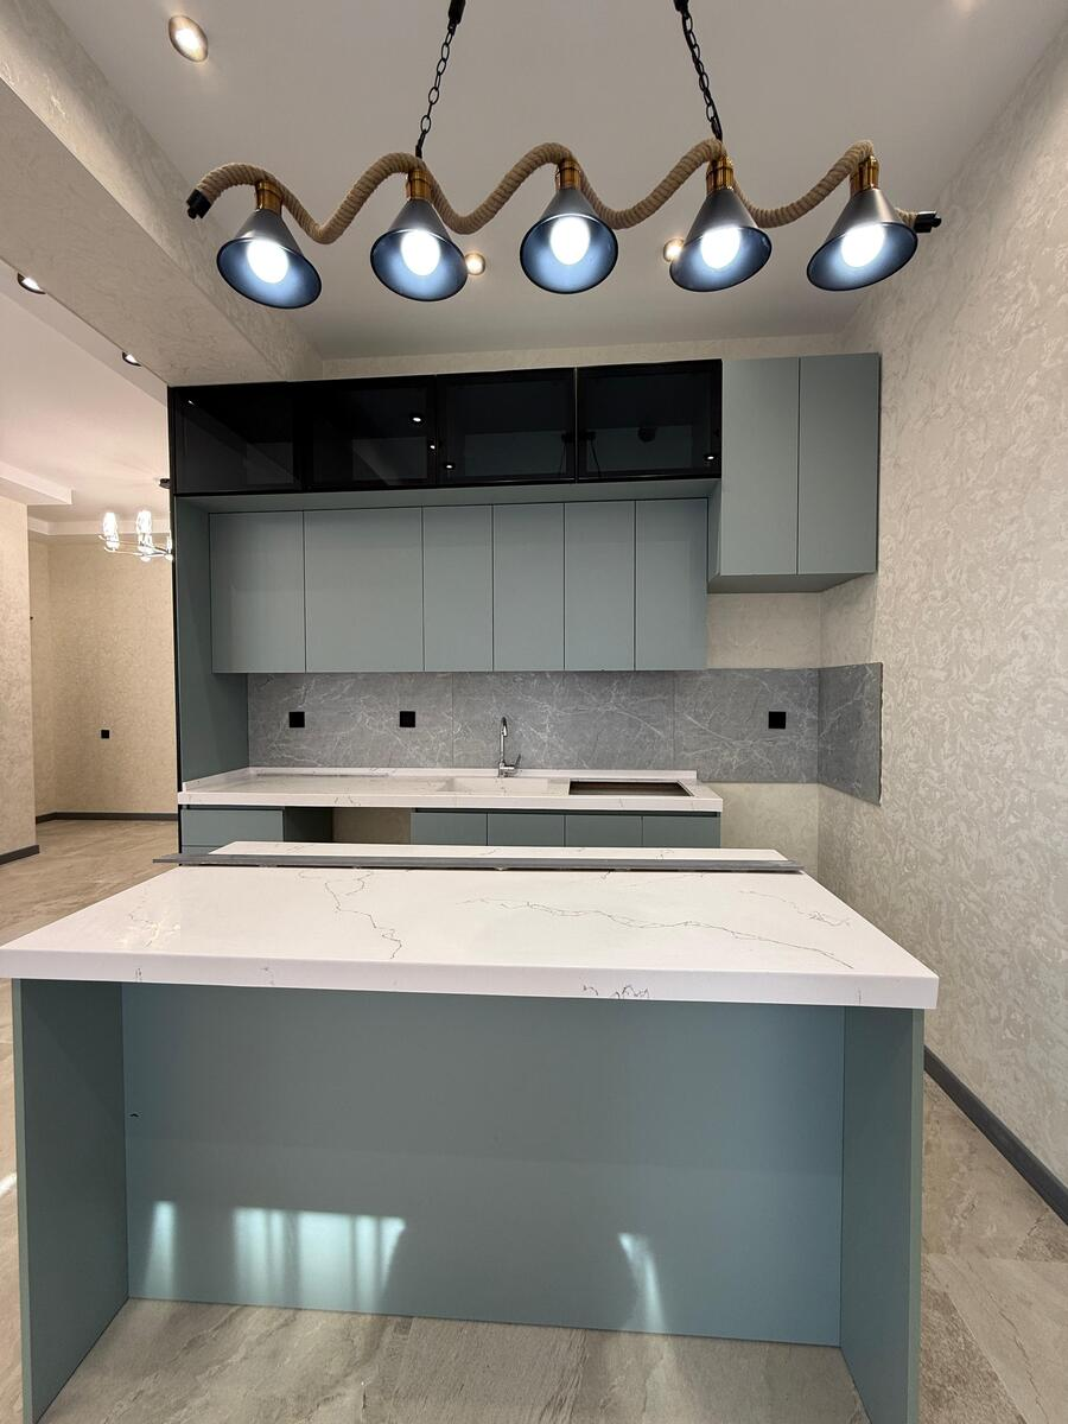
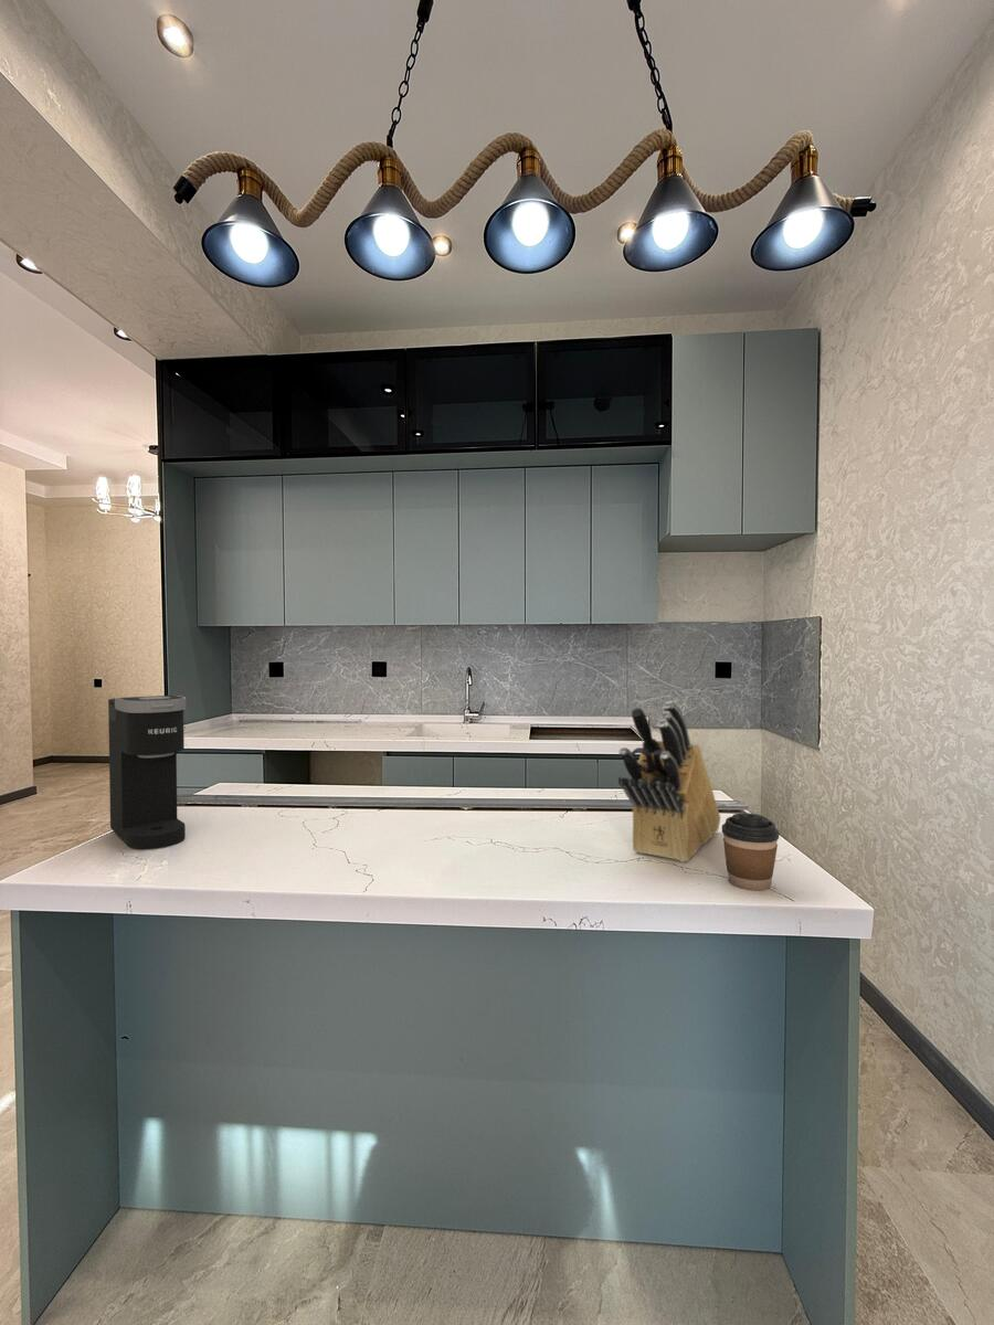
+ knife block [617,700,721,863]
+ coffee maker [107,695,187,850]
+ coffee cup [721,812,781,891]
